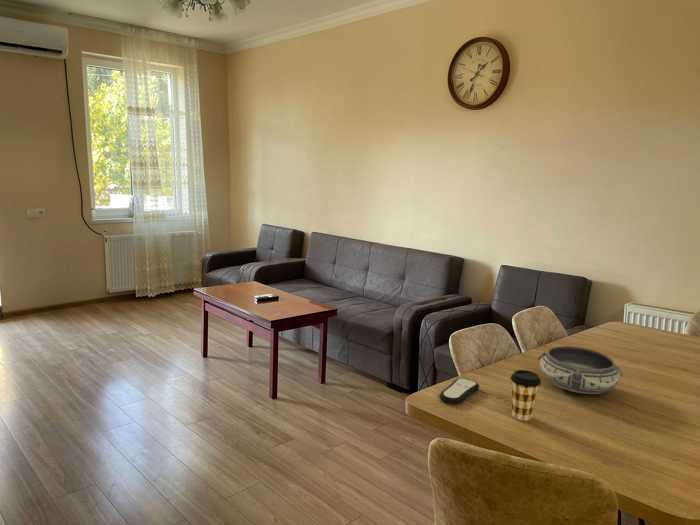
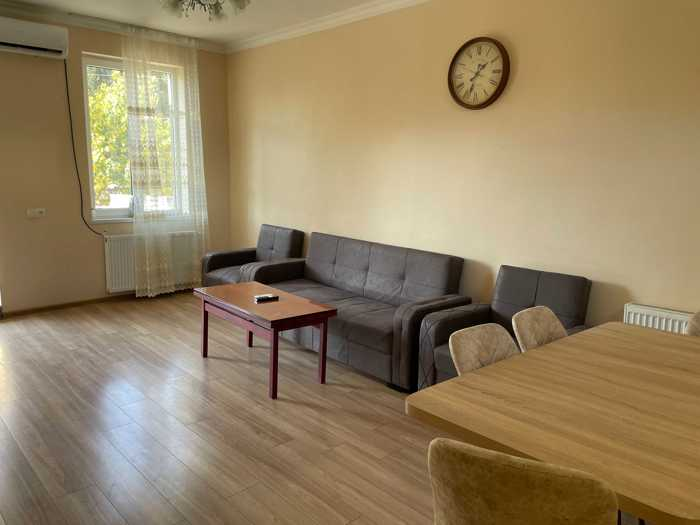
- coffee cup [510,369,542,422]
- remote control [438,377,480,406]
- bowl [537,345,625,395]
